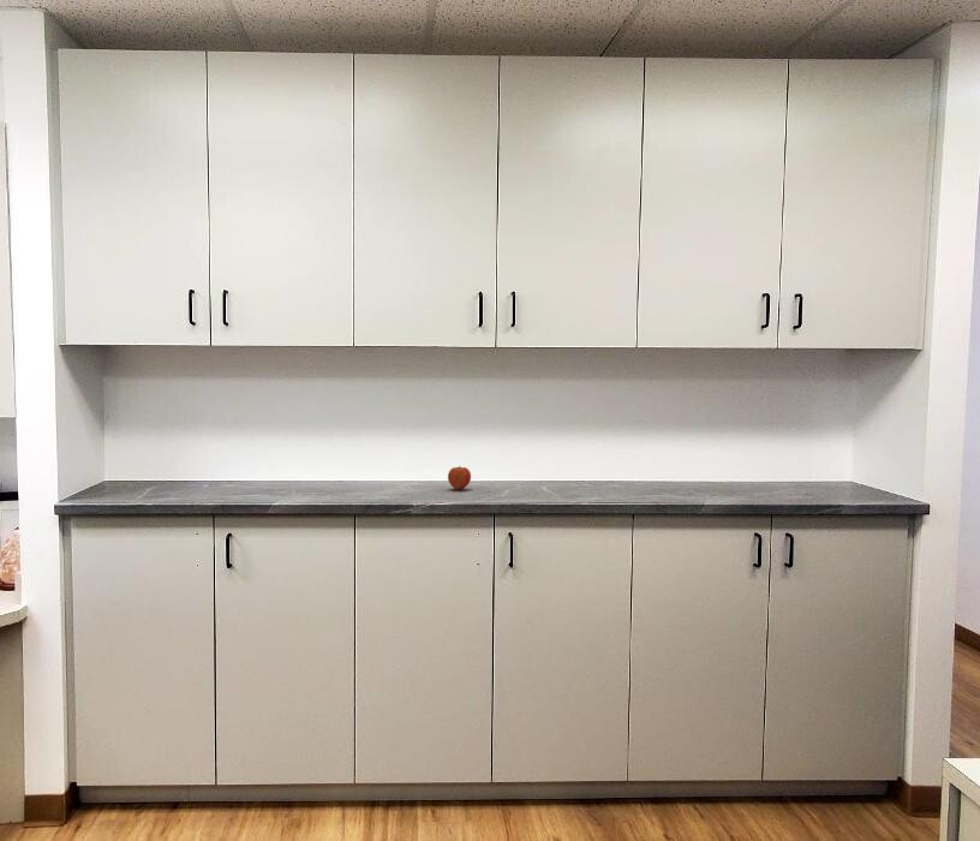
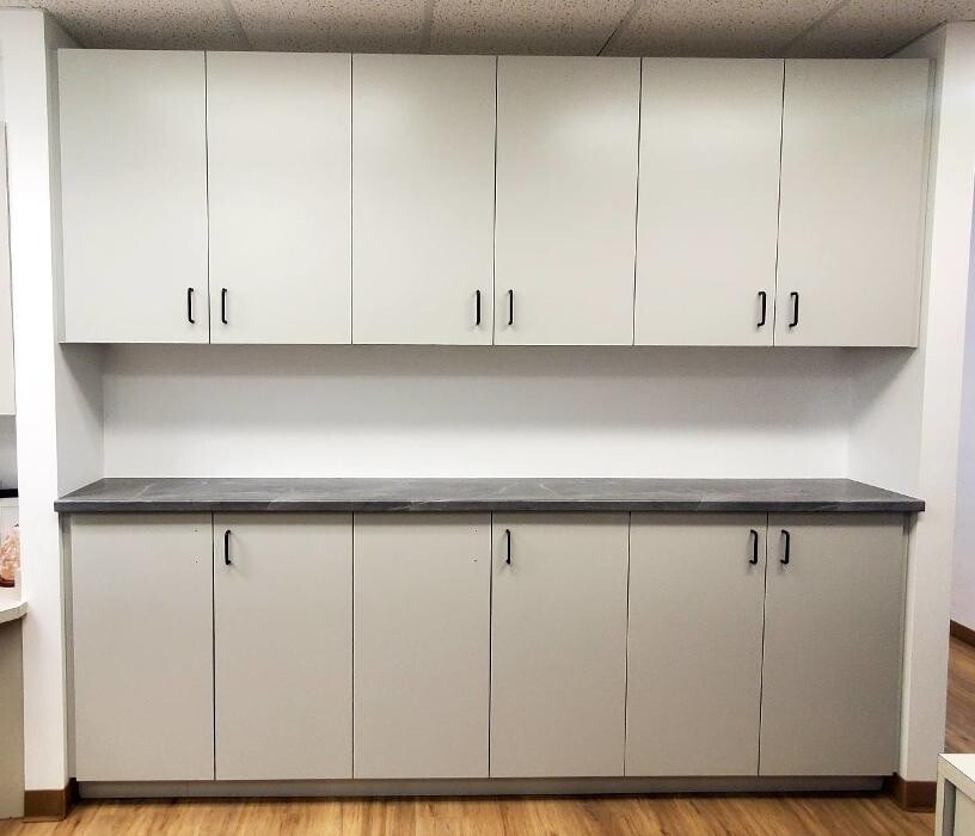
- apple [447,466,472,490]
